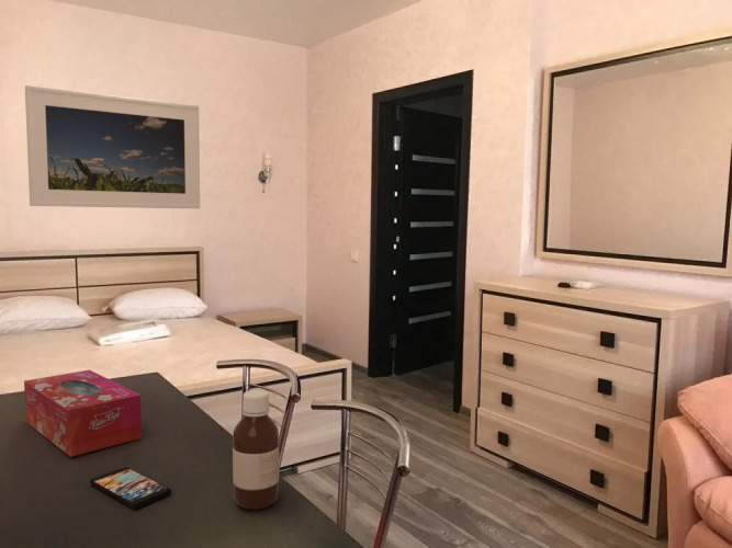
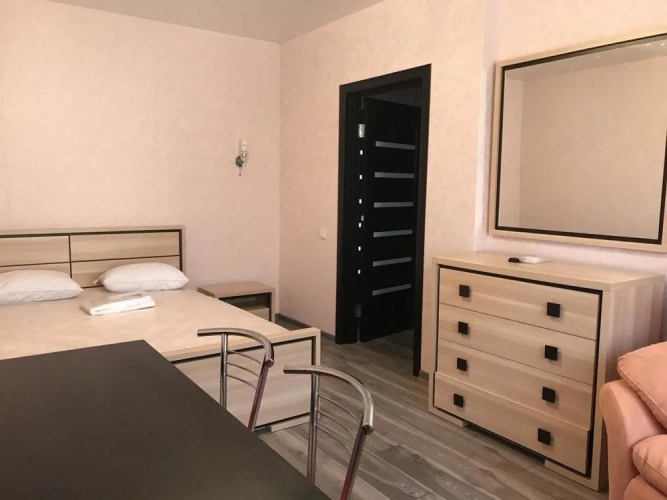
- smartphone [89,466,172,510]
- bottle [232,389,280,511]
- tissue box [23,368,143,458]
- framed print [24,84,201,209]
